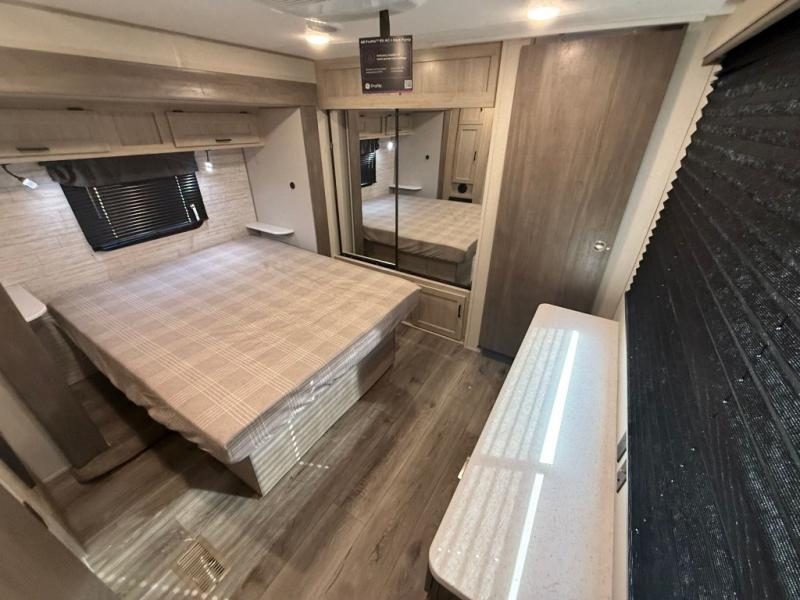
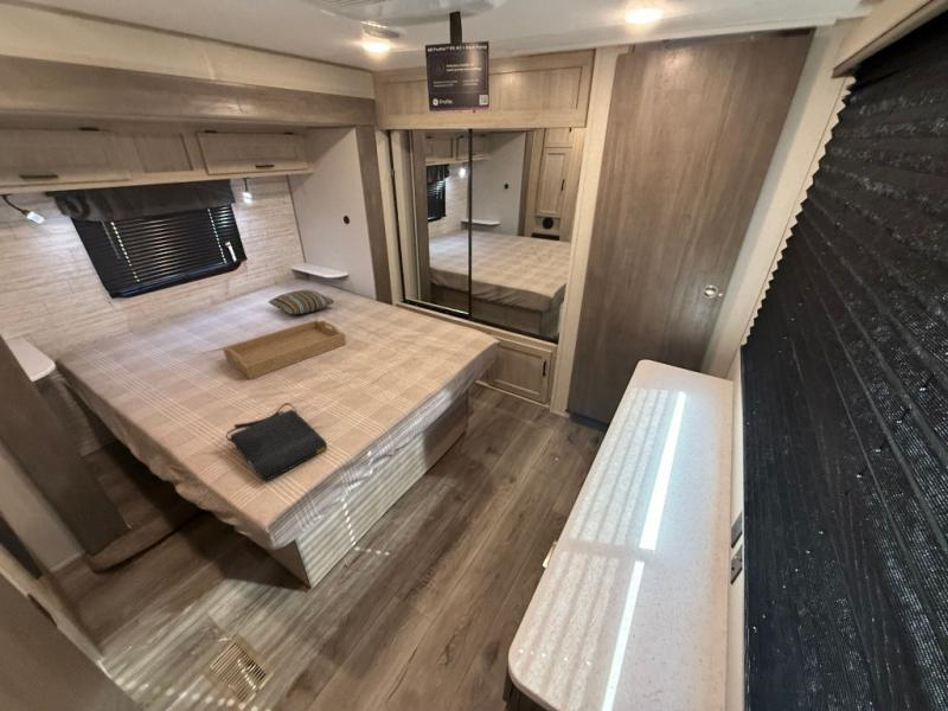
+ pillow [267,289,335,315]
+ serving tray [222,319,347,380]
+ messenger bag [225,402,328,482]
